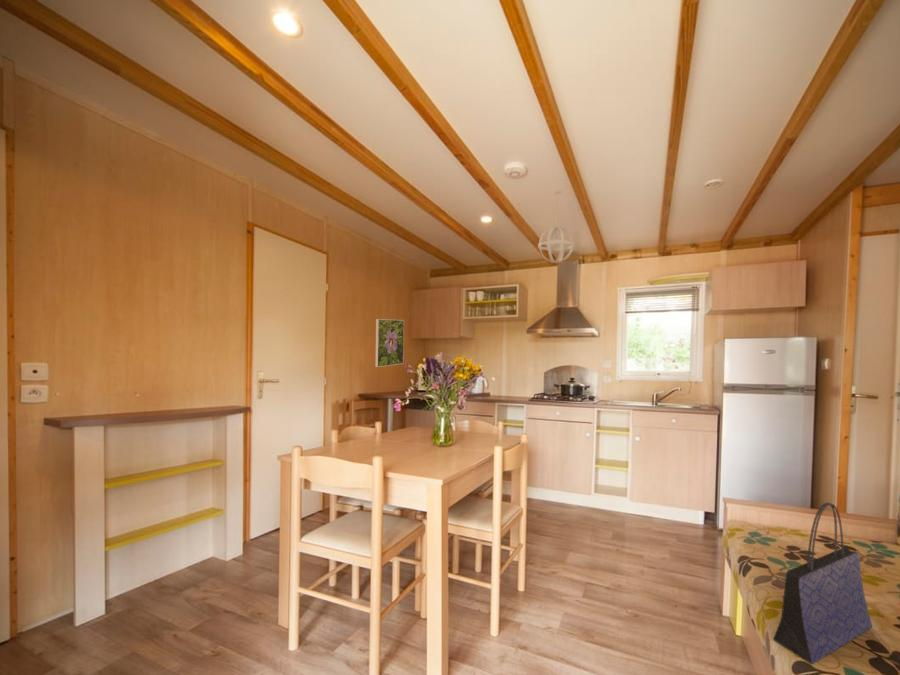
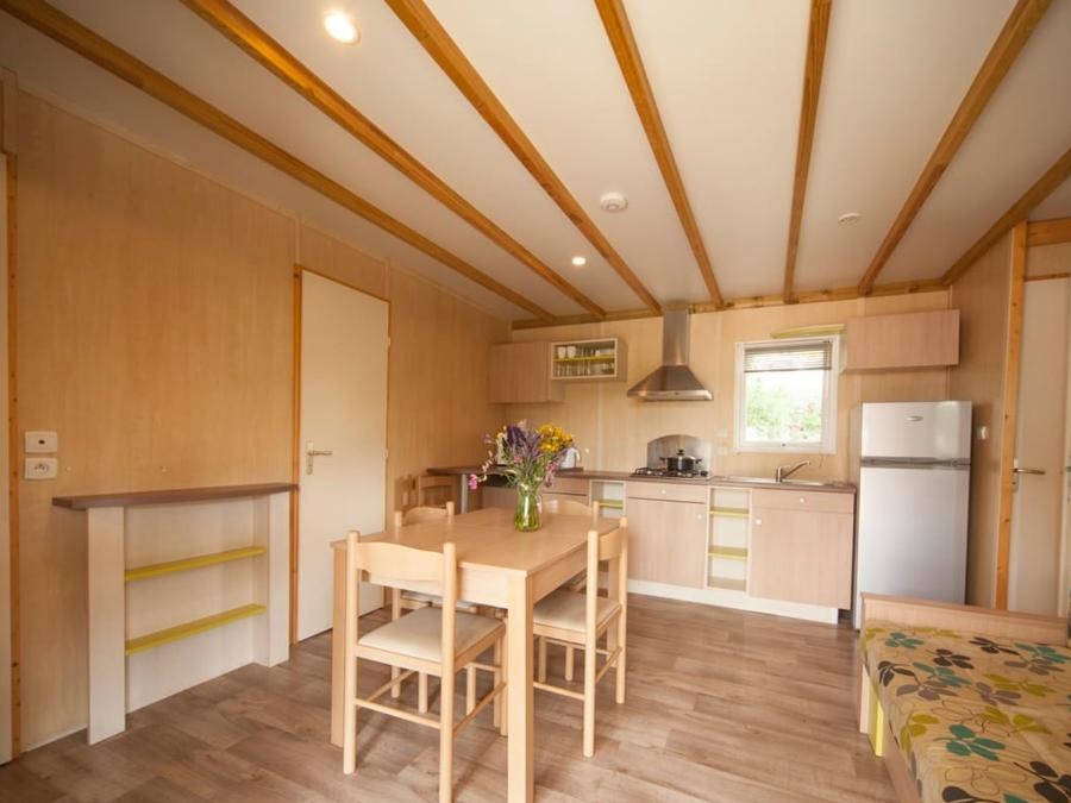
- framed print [374,318,405,368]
- pendant light [537,189,575,264]
- tote bag [772,501,874,665]
